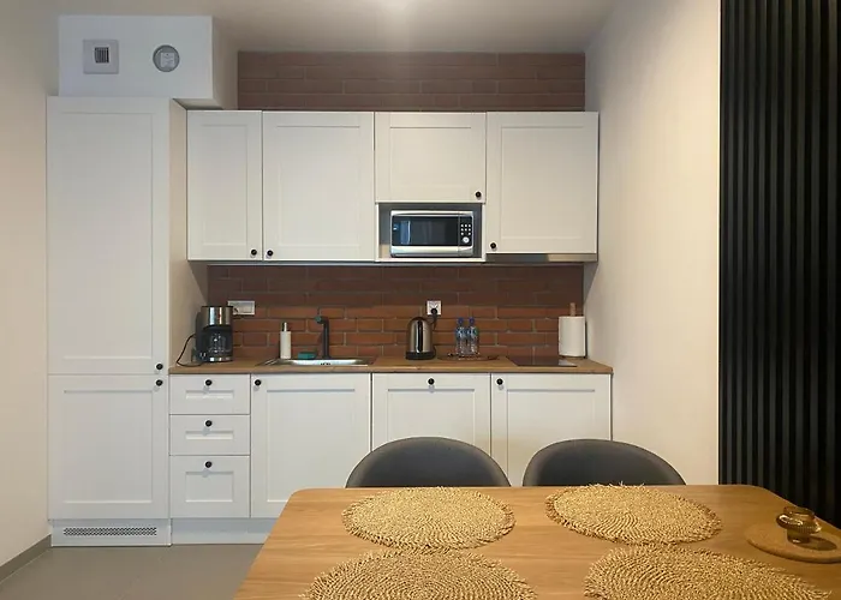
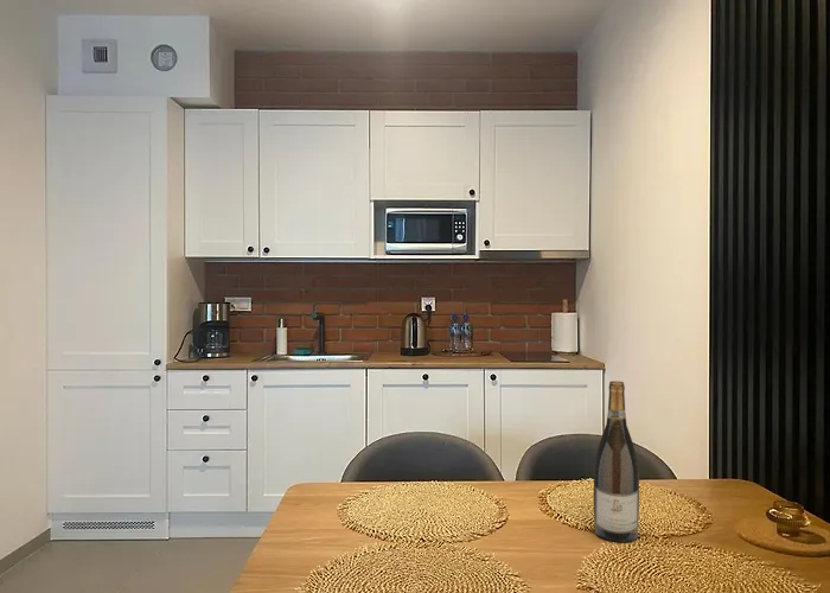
+ wine bottle [593,380,640,543]
